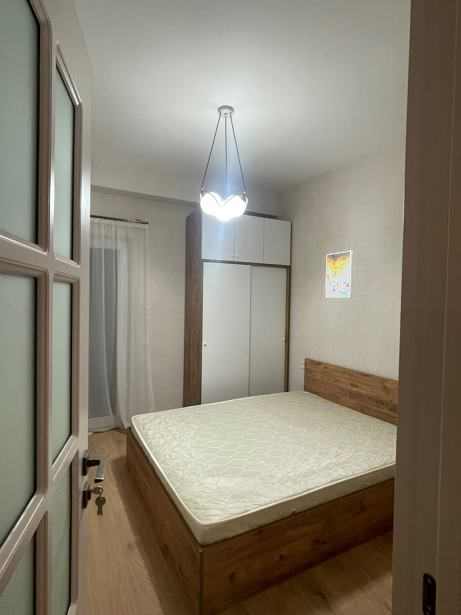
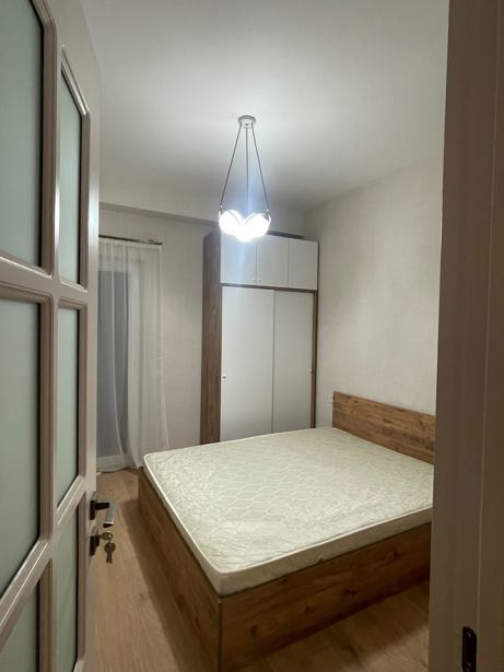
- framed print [324,250,354,299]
